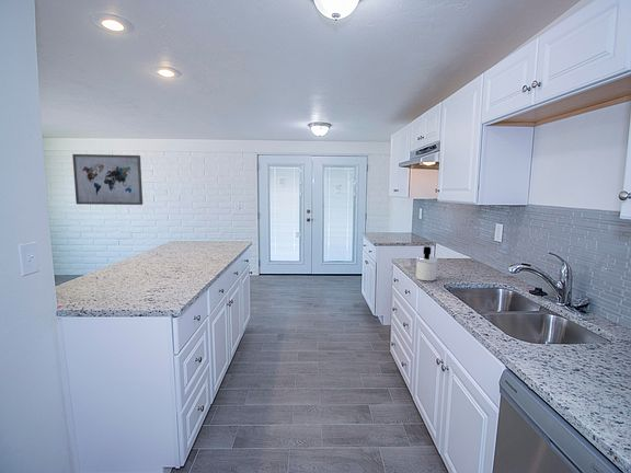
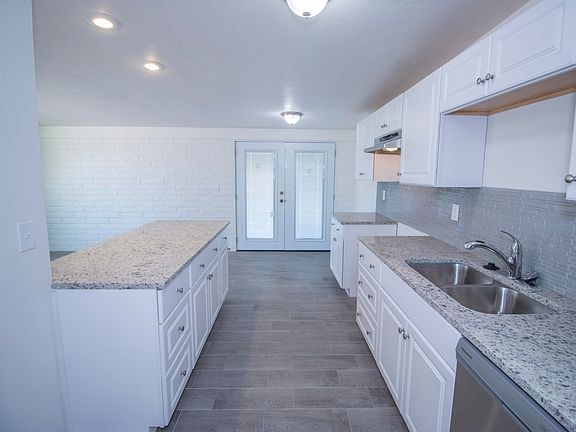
- wall art [71,153,144,206]
- soap dispenser [415,245,438,281]
